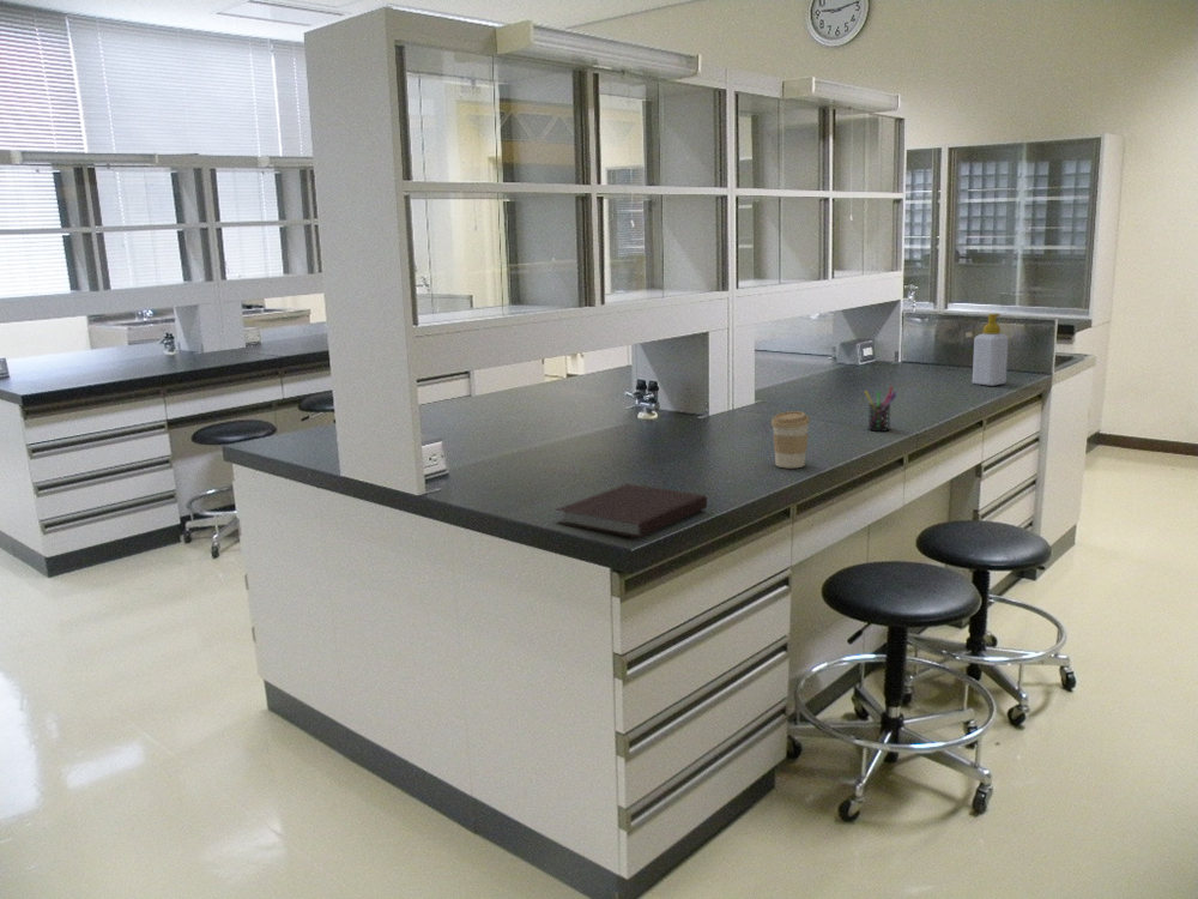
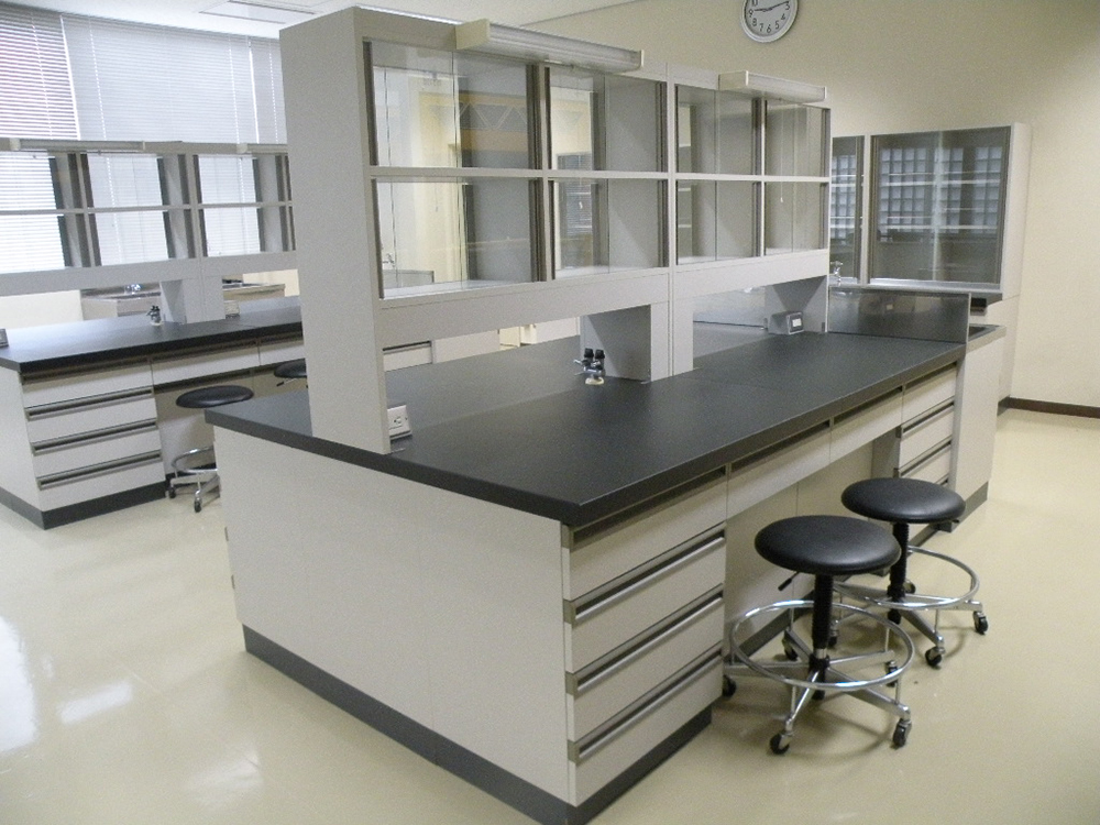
- soap bottle [972,313,1010,387]
- coffee cup [770,410,811,469]
- pen holder [864,385,897,433]
- notebook [556,483,708,539]
